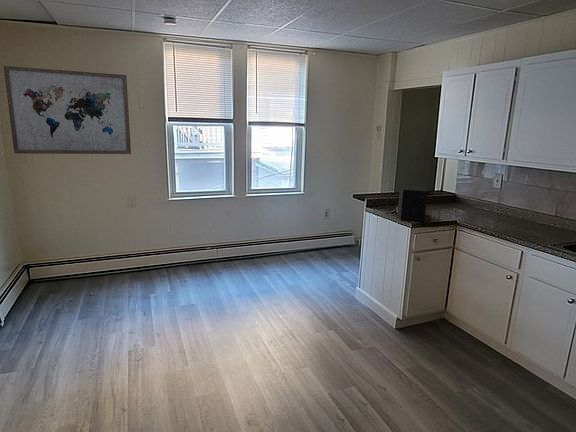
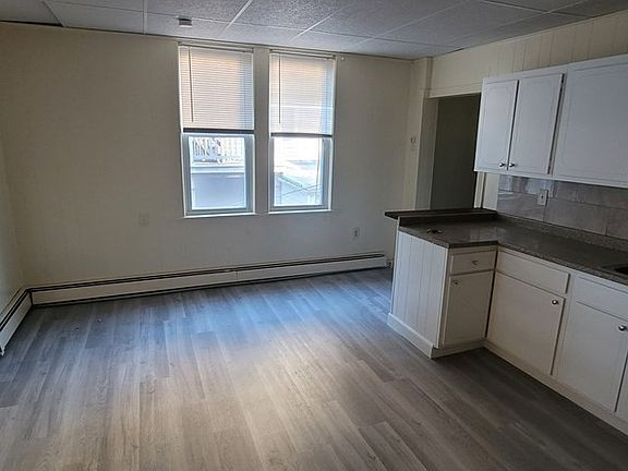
- coffee maker [395,185,429,223]
- wall art [3,65,132,155]
